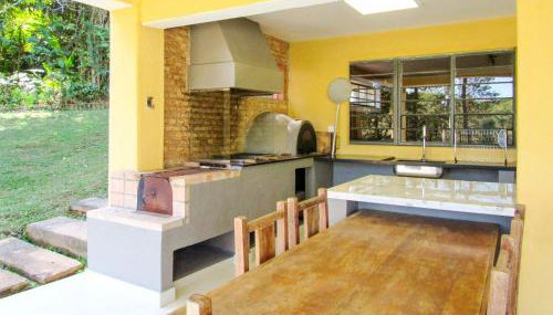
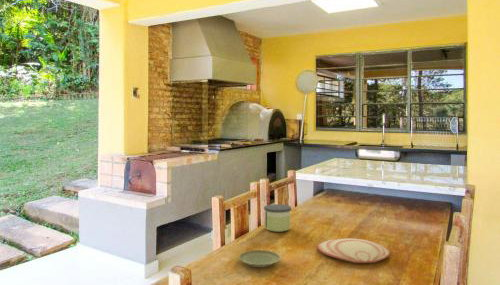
+ plate [317,237,390,264]
+ plate [237,249,282,268]
+ candle [263,203,292,233]
